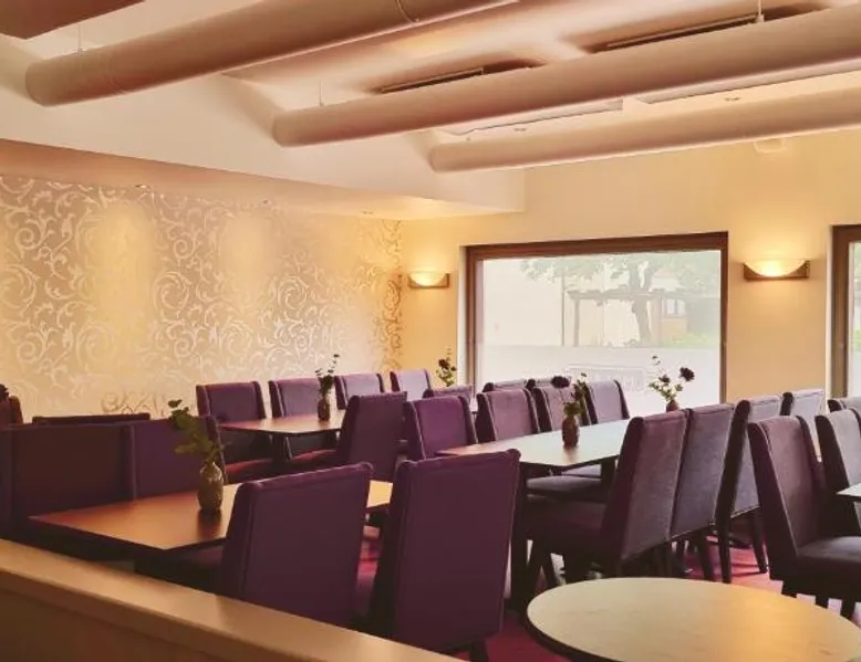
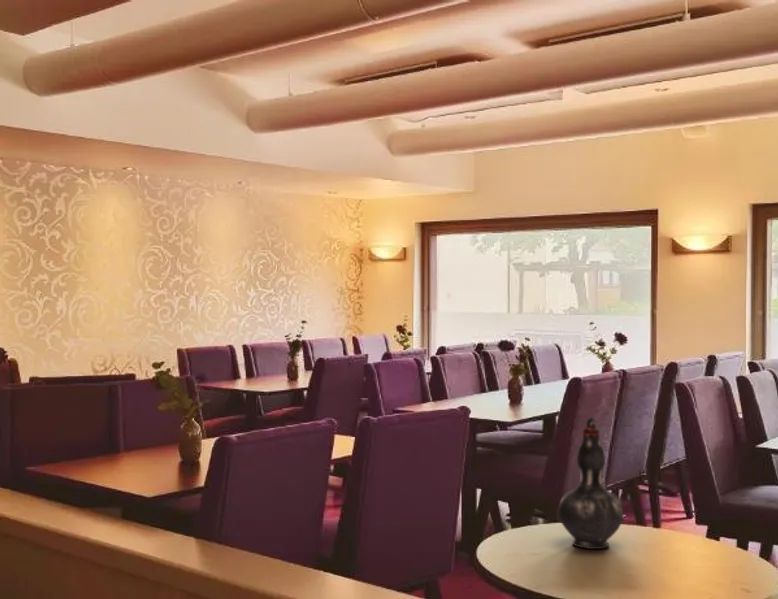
+ decorative vase [558,417,624,550]
